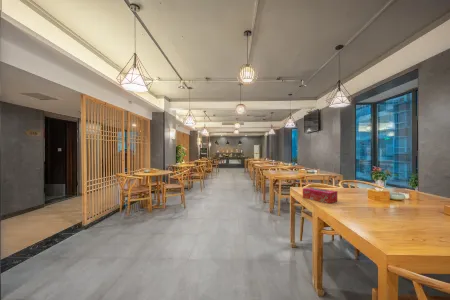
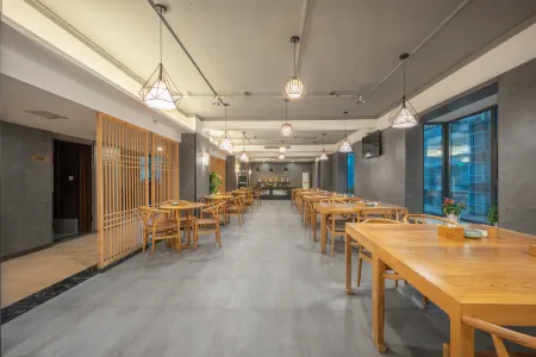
- tissue box [302,186,338,204]
